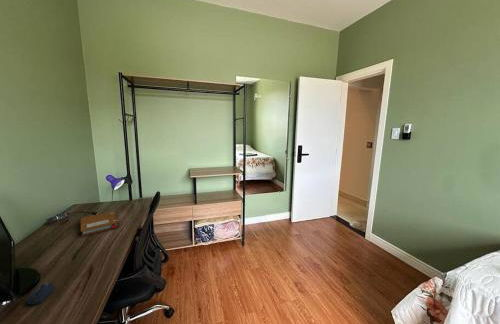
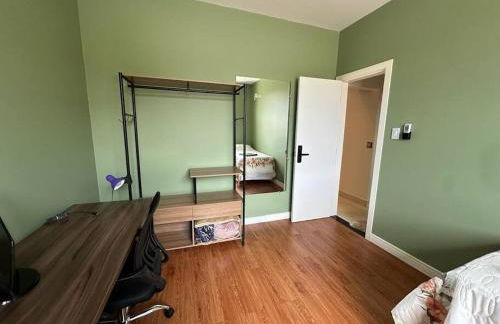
- notebook [80,211,121,237]
- computer mouse [26,282,56,306]
